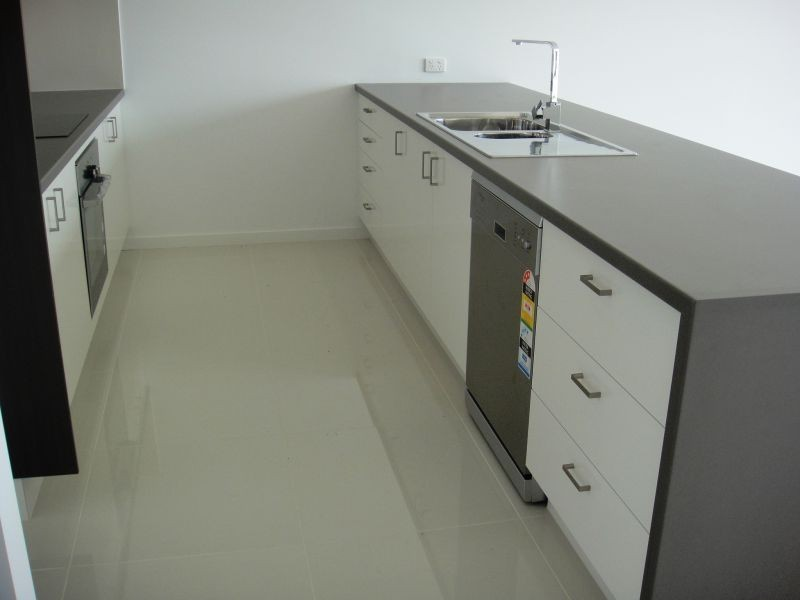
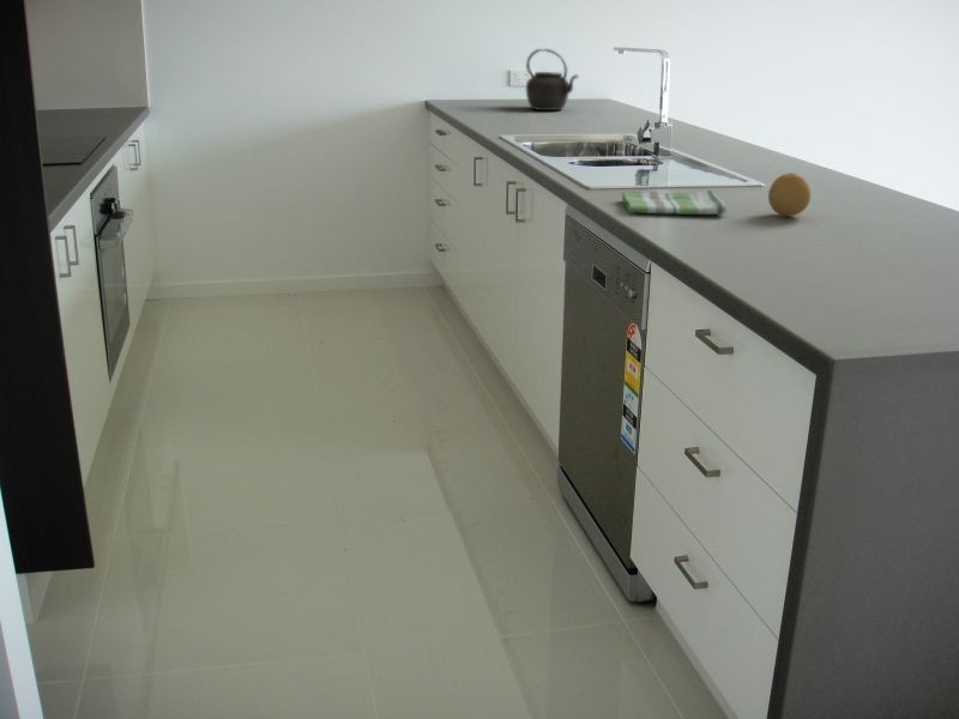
+ kettle [525,48,580,111]
+ dish towel [621,189,728,216]
+ fruit [767,173,812,217]
